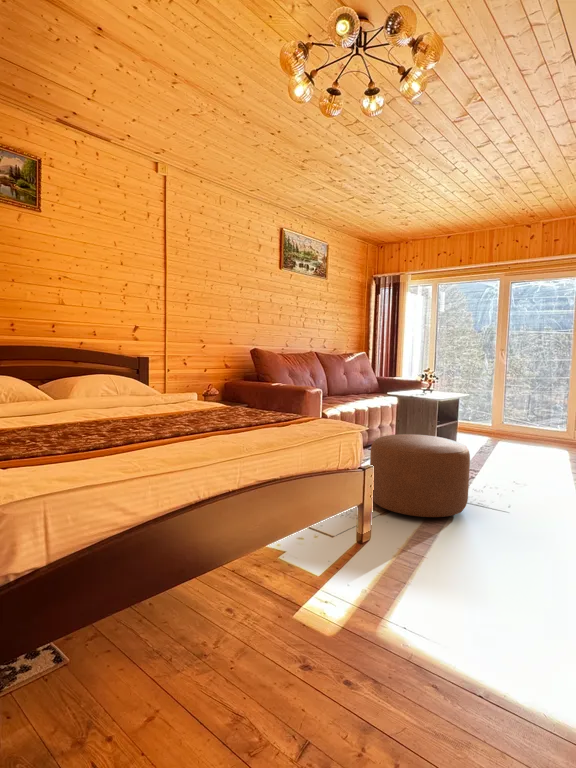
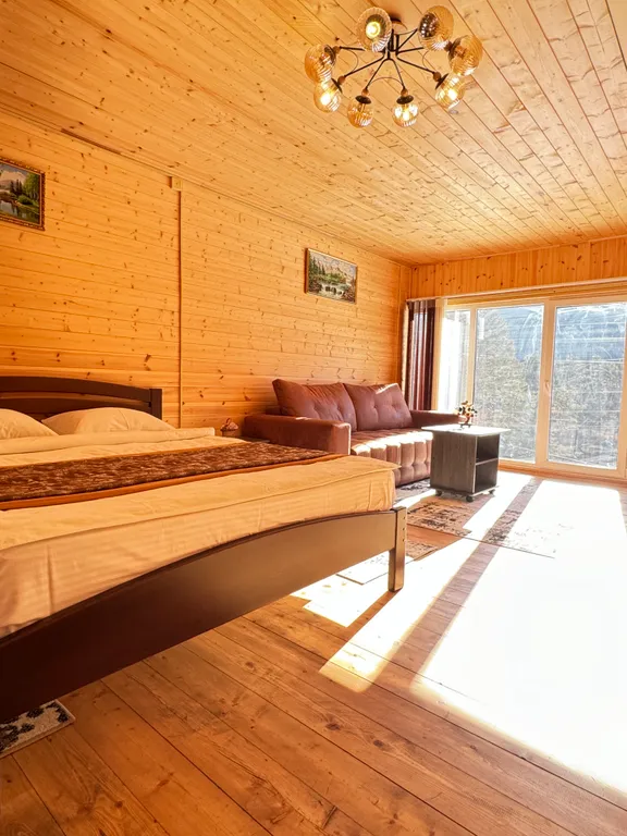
- ottoman [369,433,471,518]
